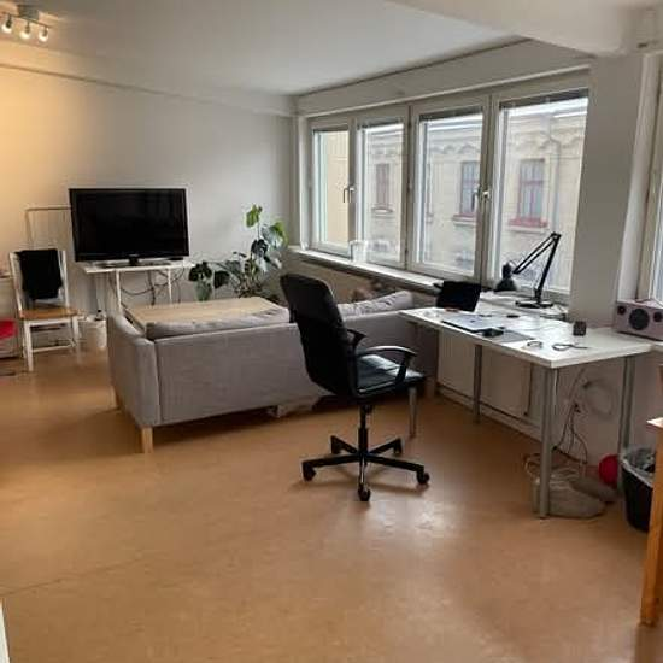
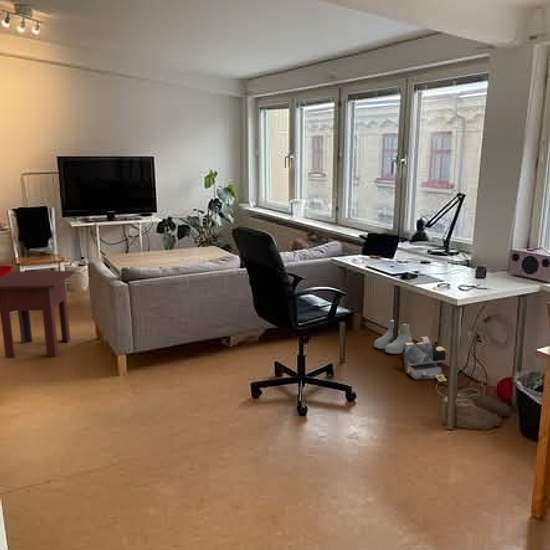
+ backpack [402,336,448,383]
+ side table [0,270,76,359]
+ boots [373,317,413,355]
